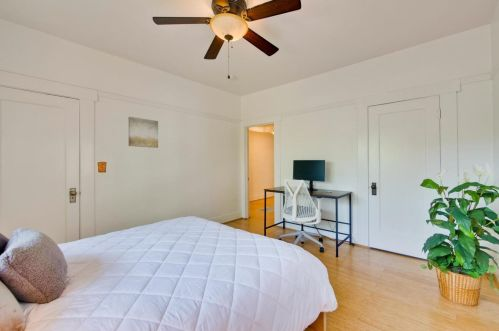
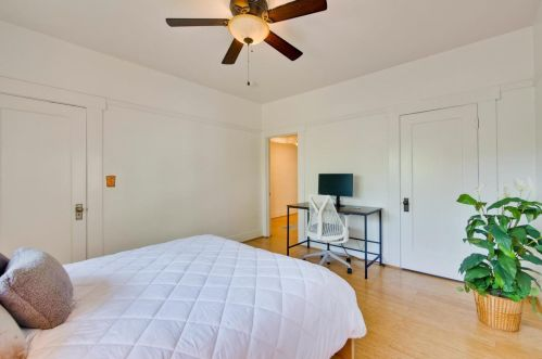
- wall art [128,116,159,149]
